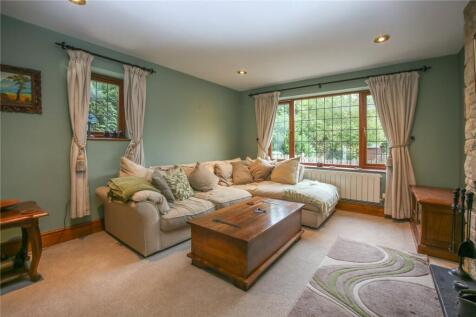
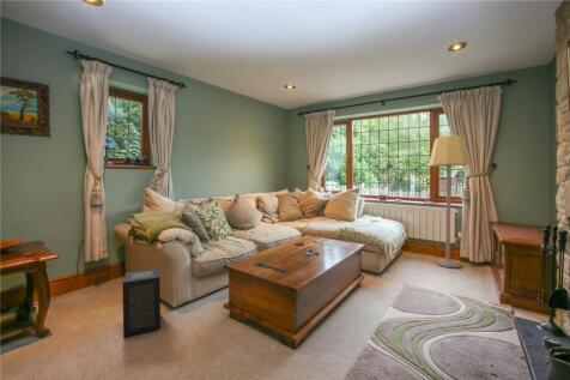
+ lamp [428,134,472,269]
+ speaker [121,267,162,338]
